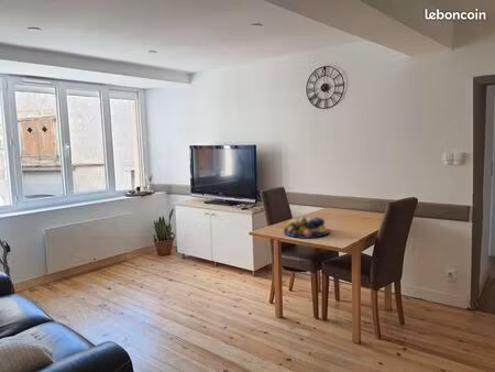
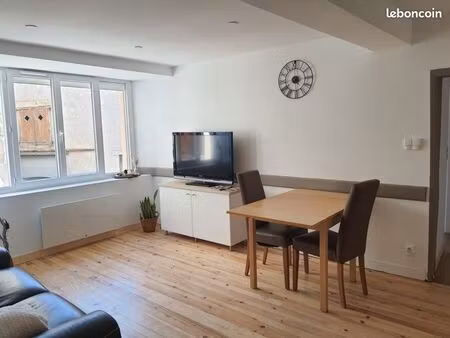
- fruit bowl [283,216,331,239]
